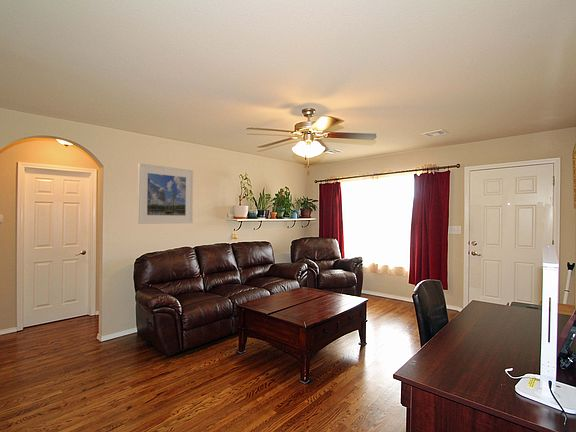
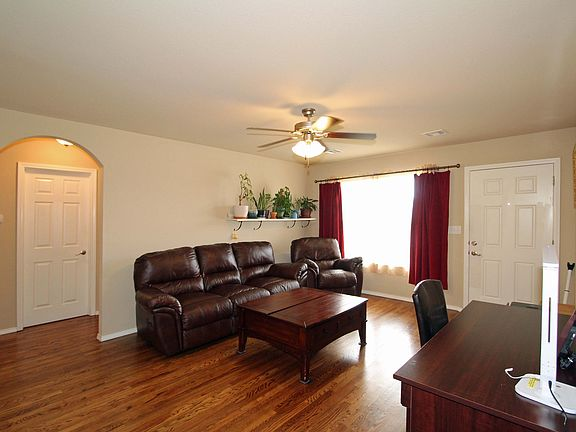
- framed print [137,163,194,225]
